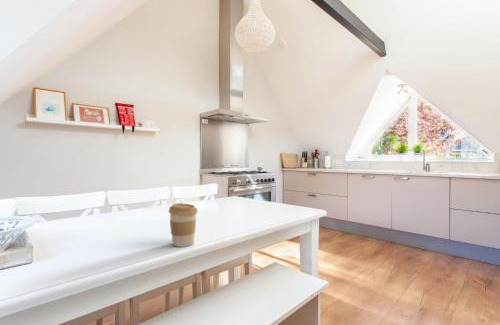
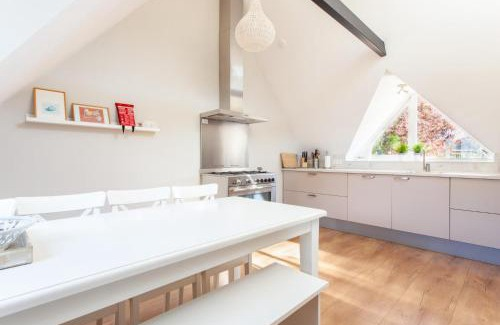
- coffee cup [168,202,199,248]
